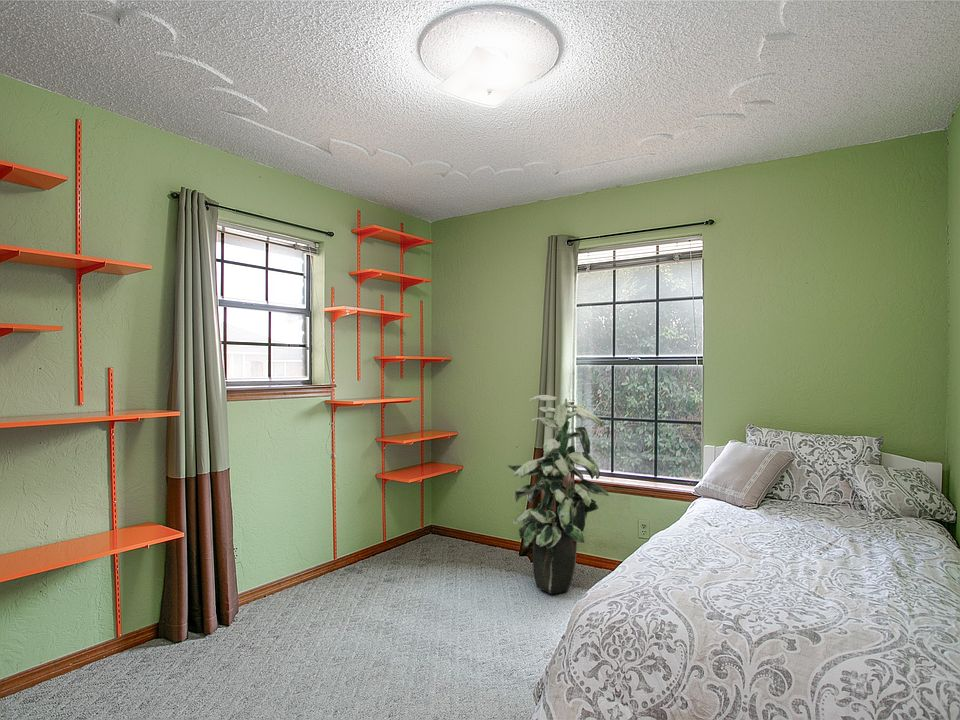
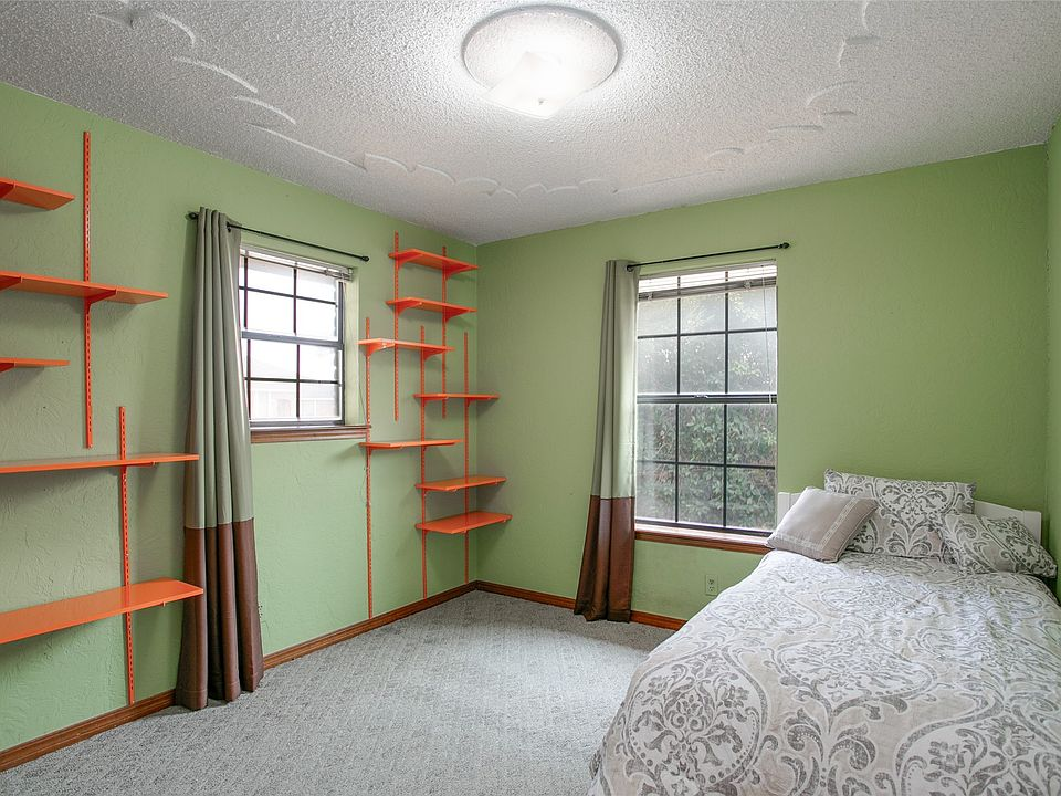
- indoor plant [506,394,610,594]
